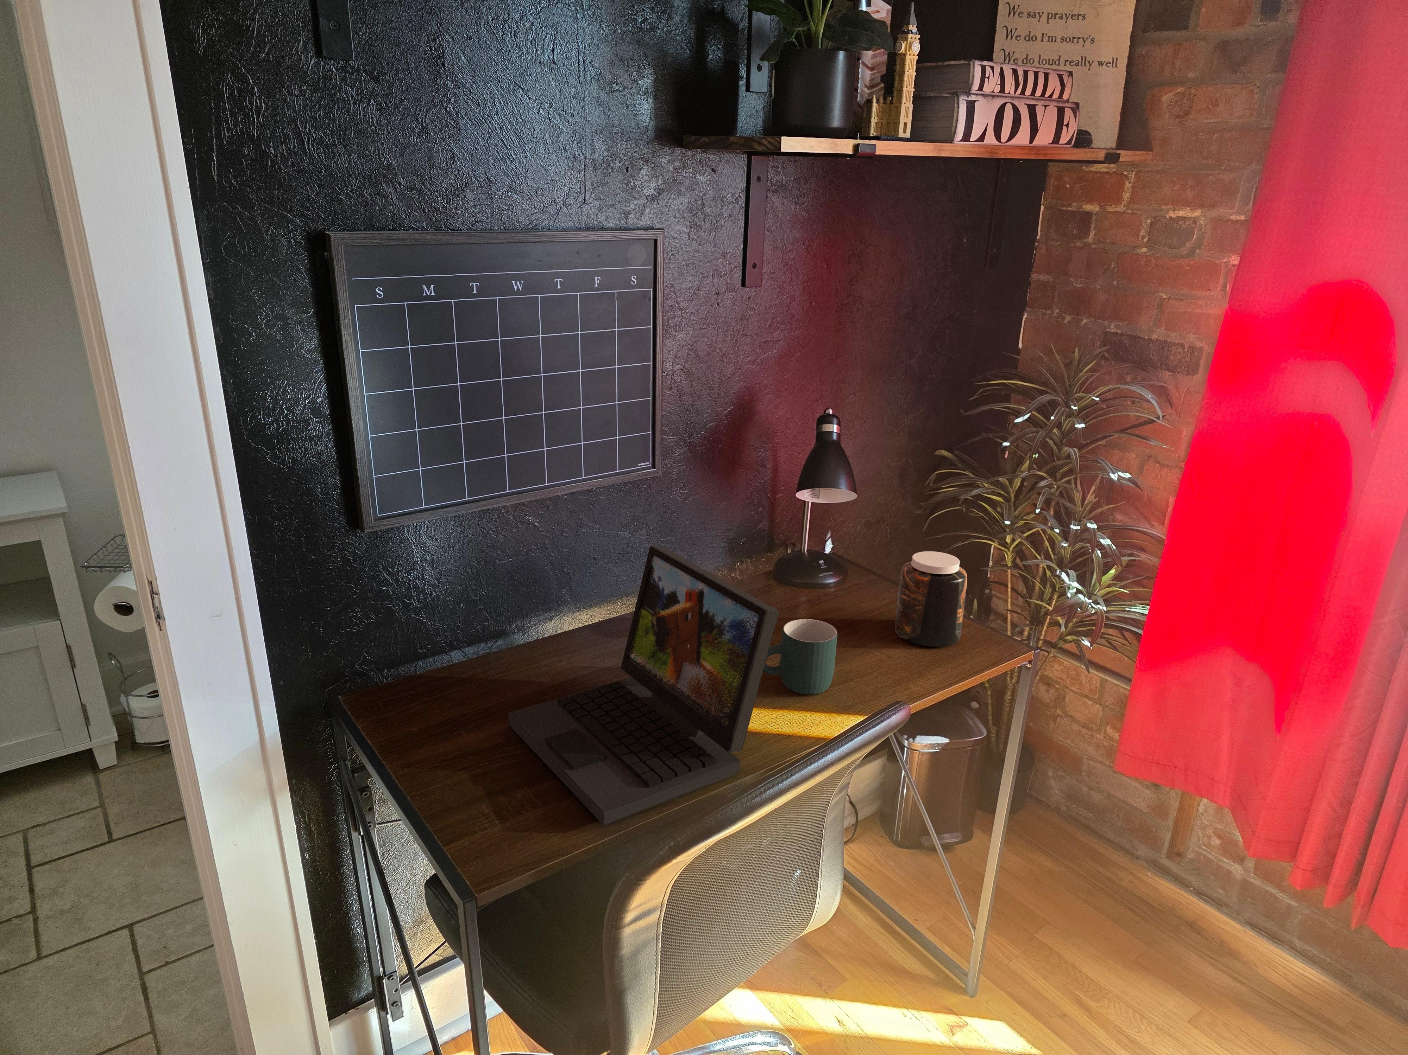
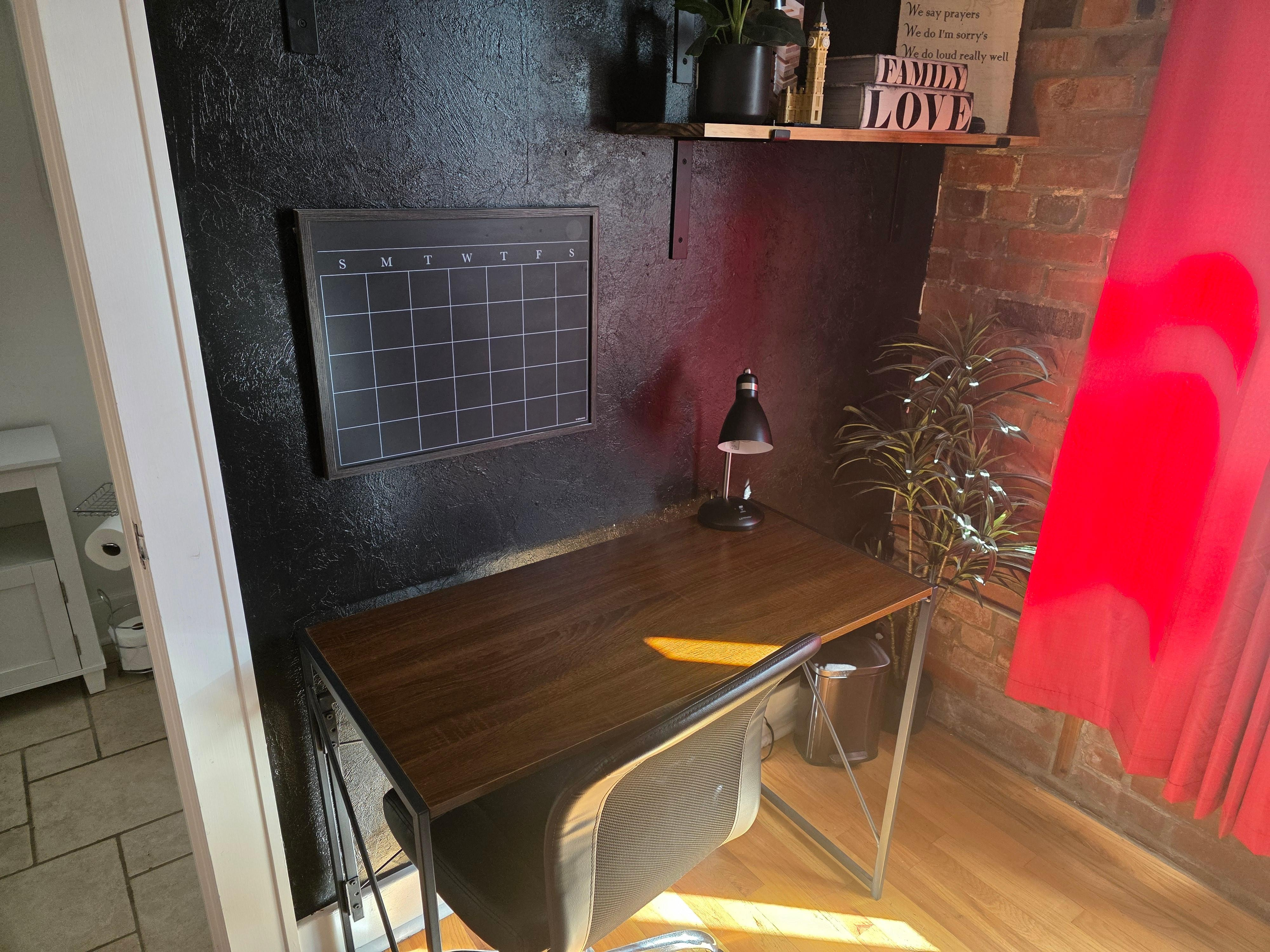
- jar [895,551,968,647]
- laptop [508,545,779,826]
- mug [763,618,838,695]
